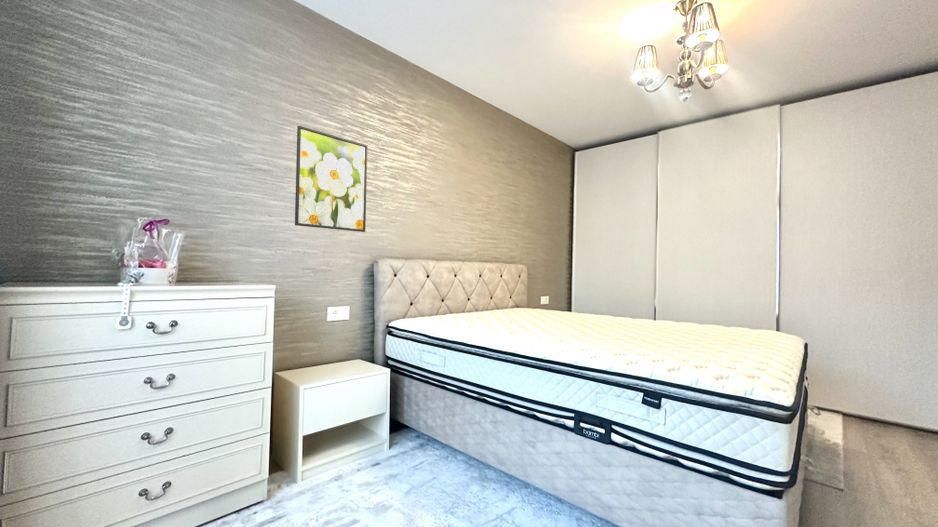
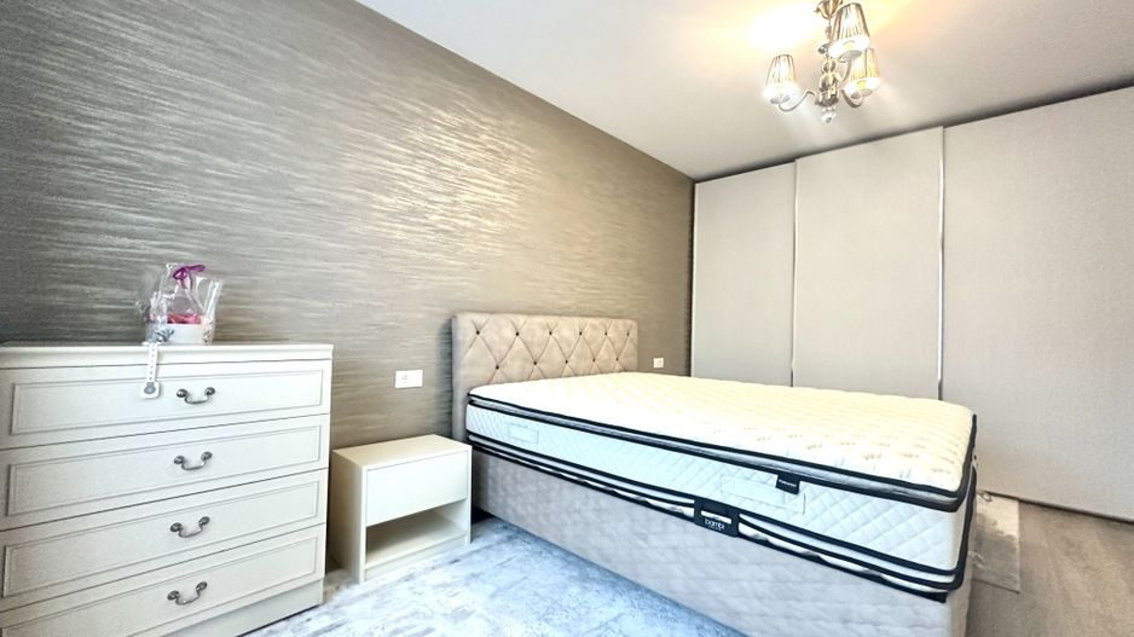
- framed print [294,125,368,233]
